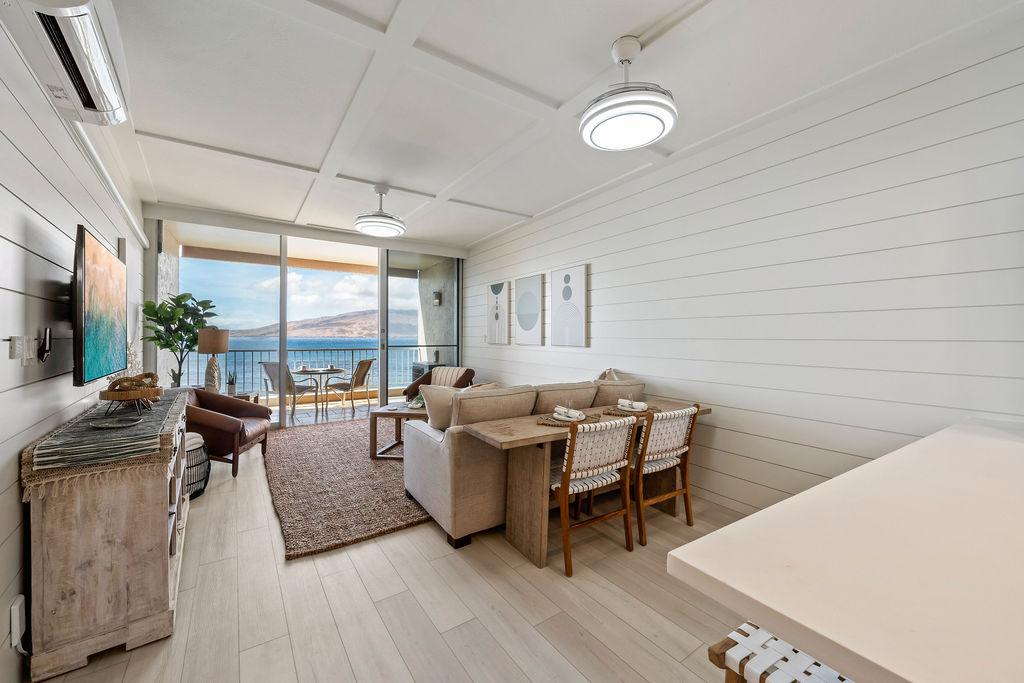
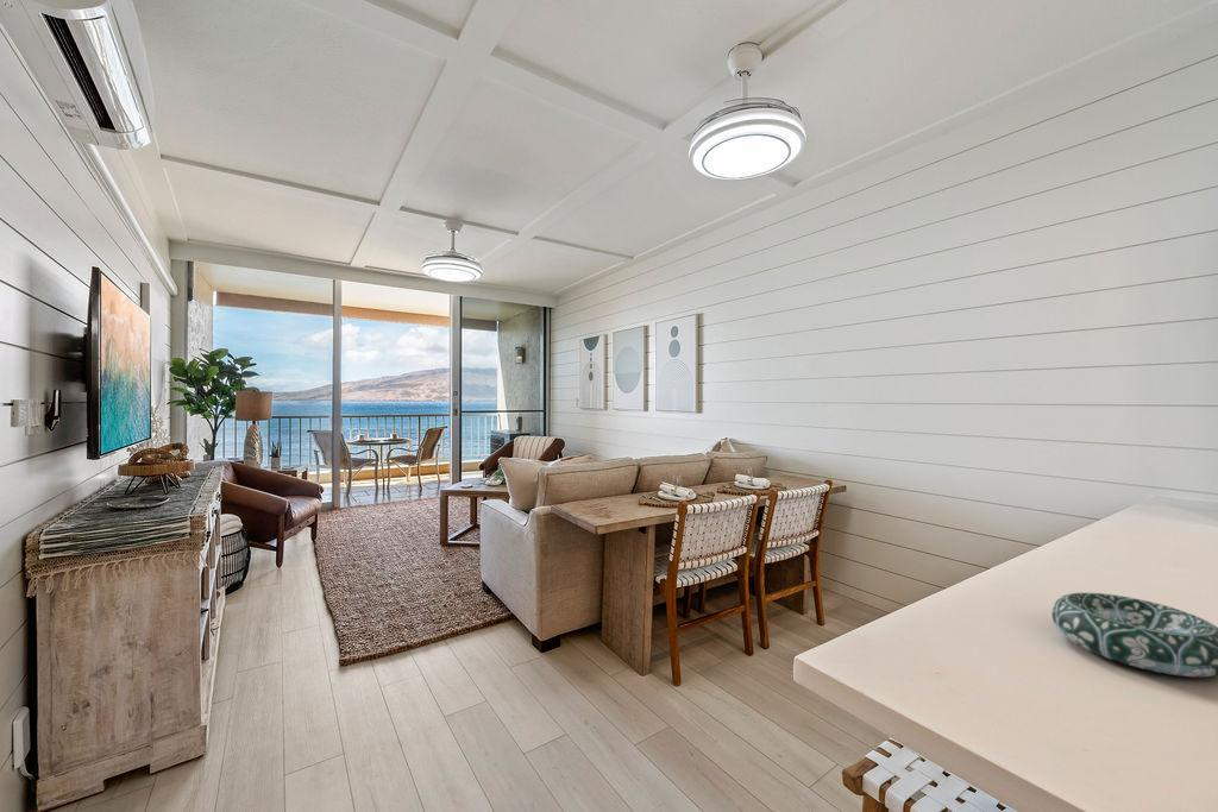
+ decorative bowl [1050,592,1218,678]
